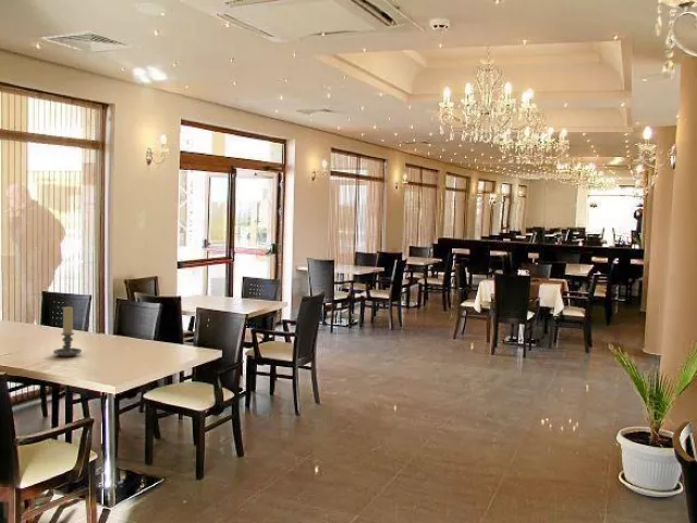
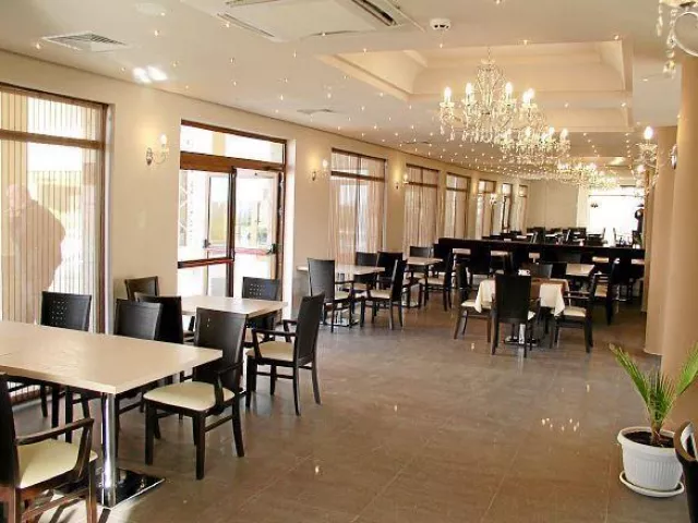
- candle holder [52,305,83,357]
